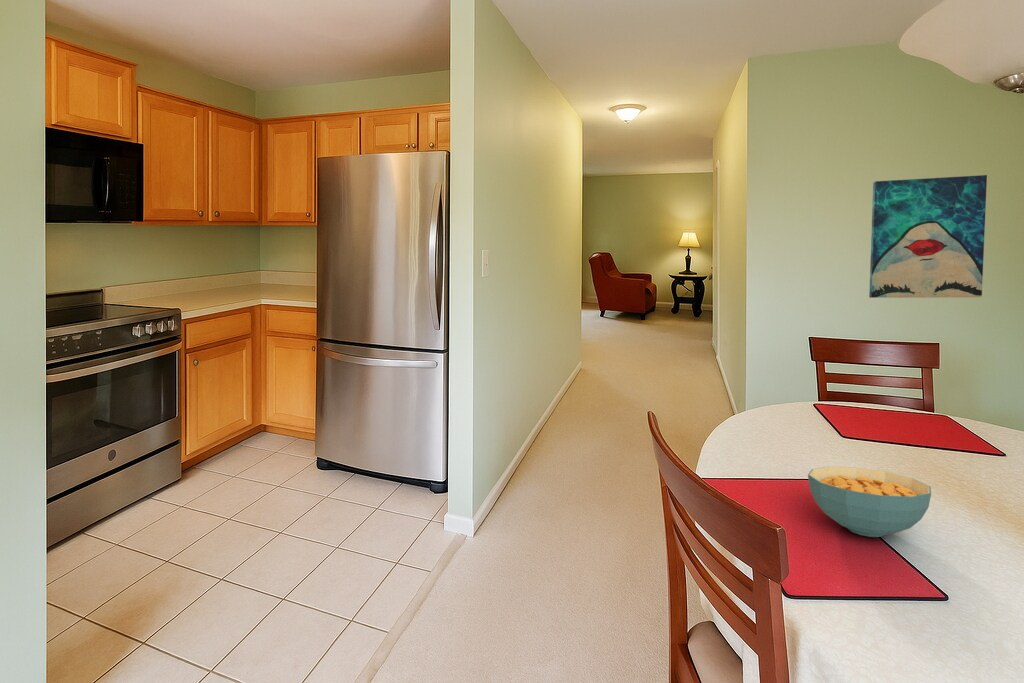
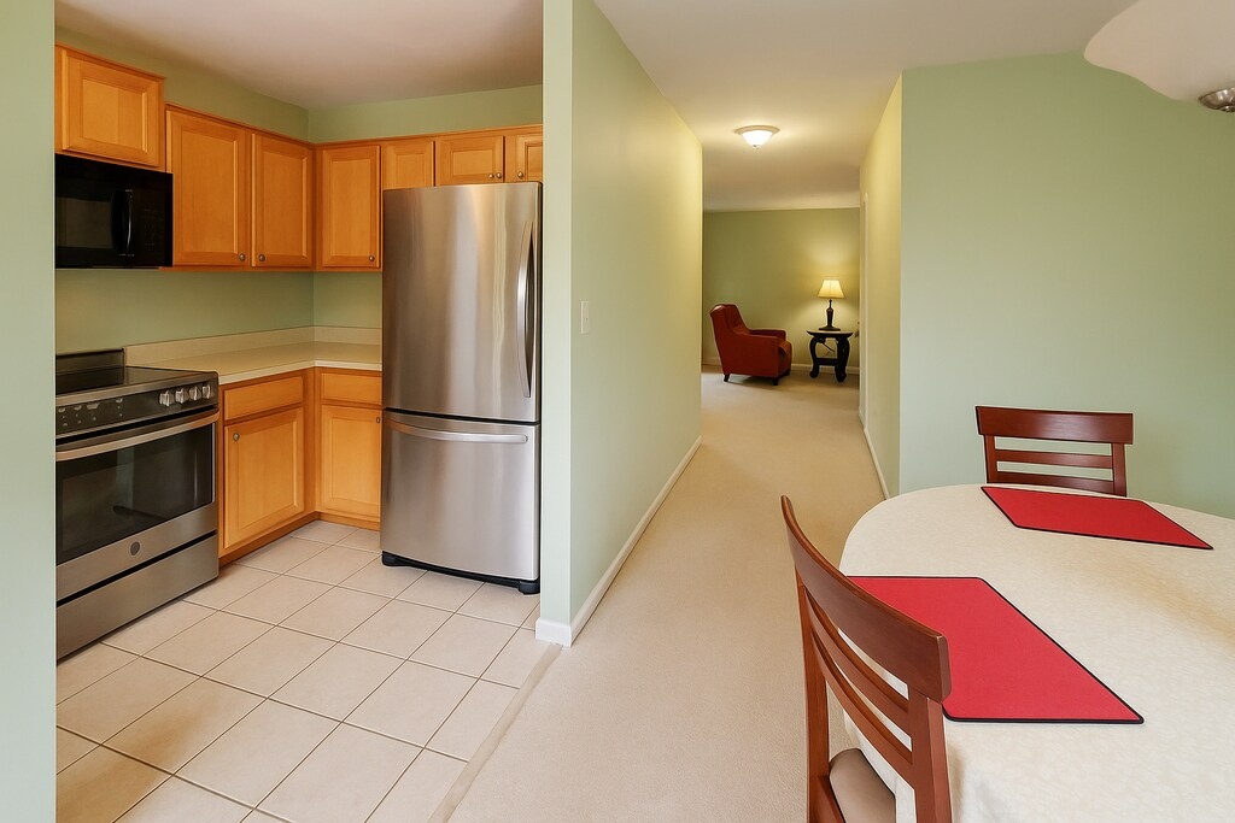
- wall art [868,174,988,299]
- cereal bowl [807,466,932,538]
